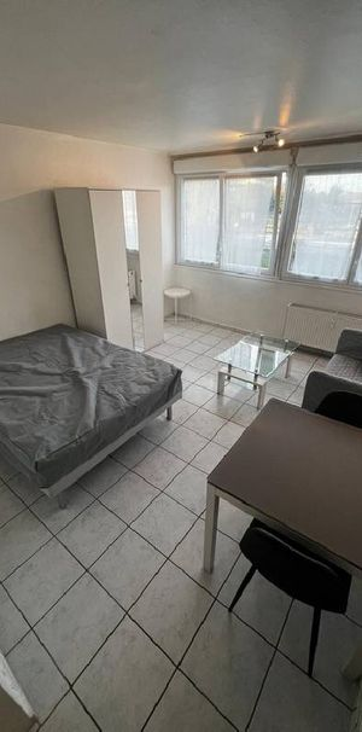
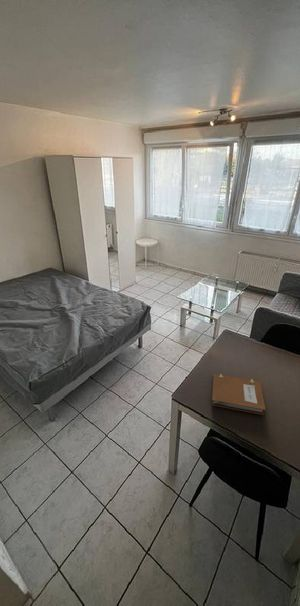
+ notebook [211,373,266,416]
